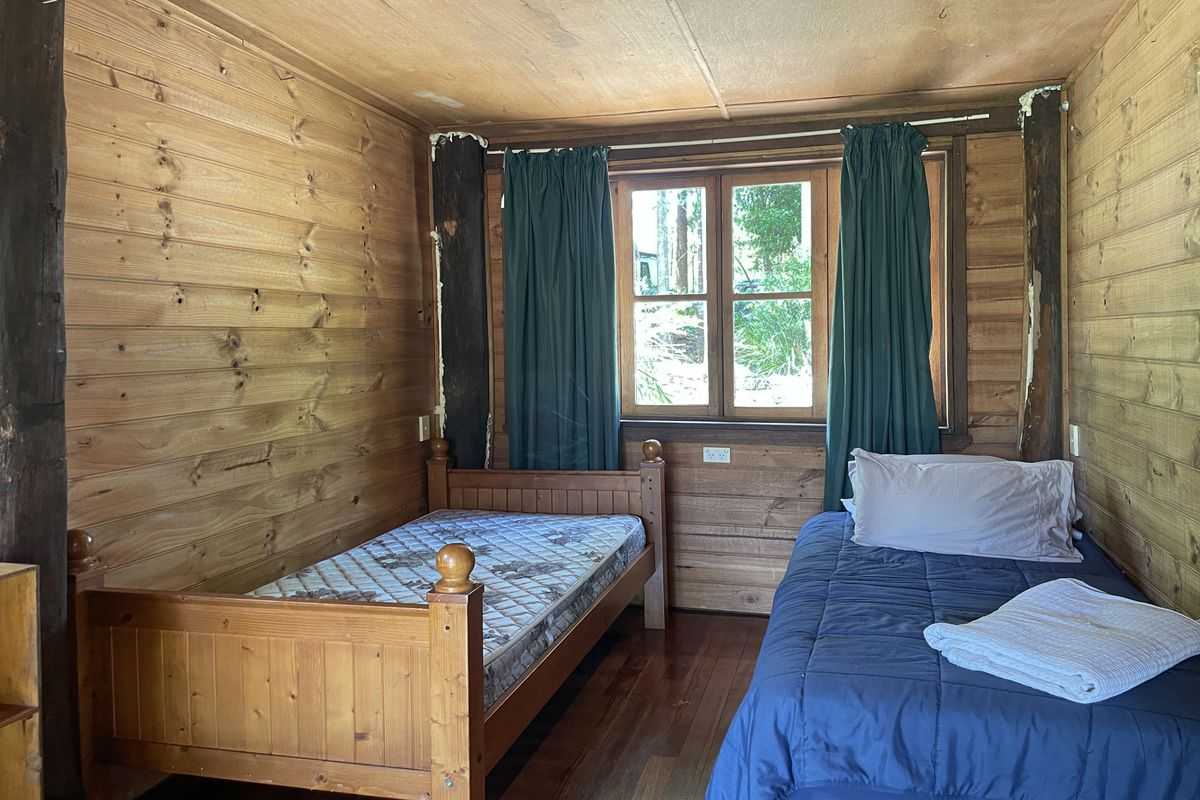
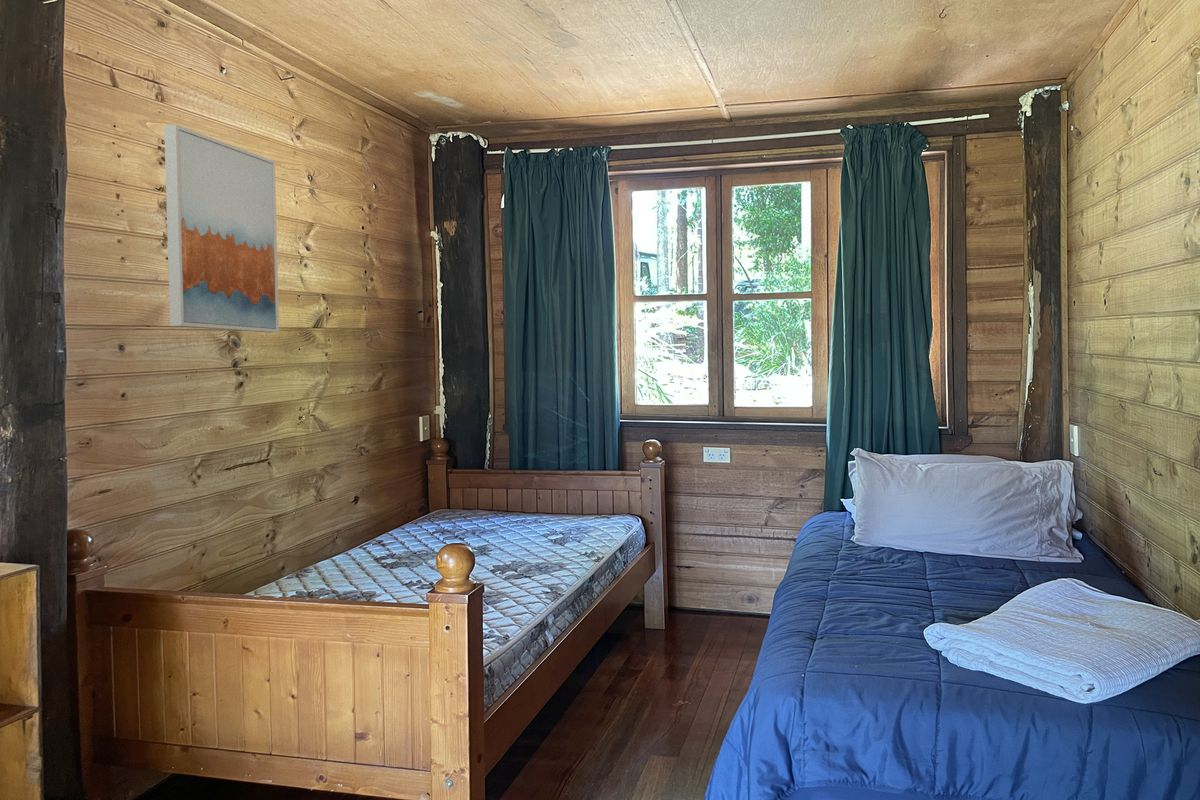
+ wall art [163,123,280,334]
